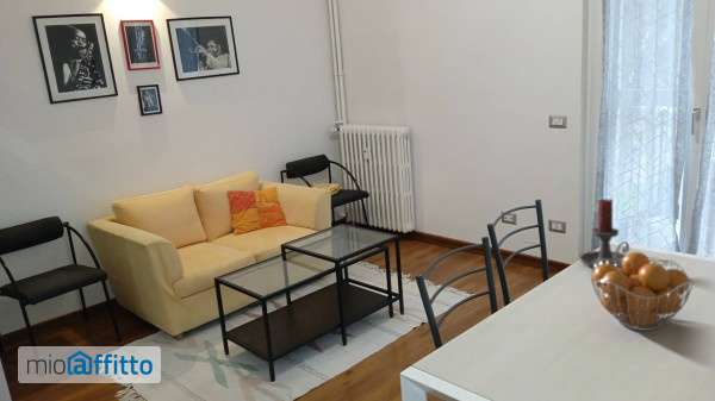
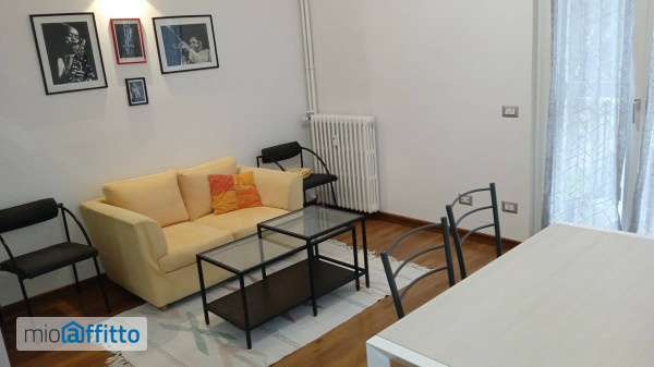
- candle holder [579,198,630,269]
- fruit basket [590,251,695,332]
